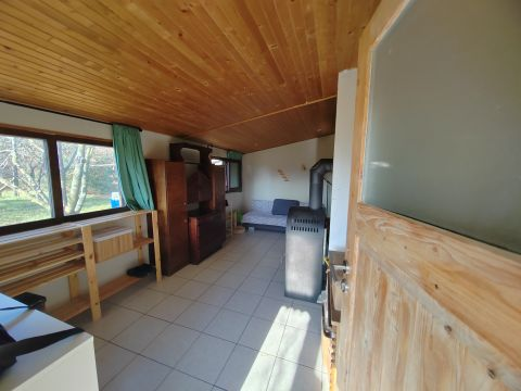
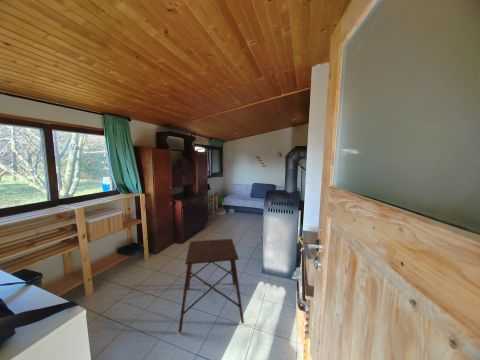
+ side table [177,238,245,334]
